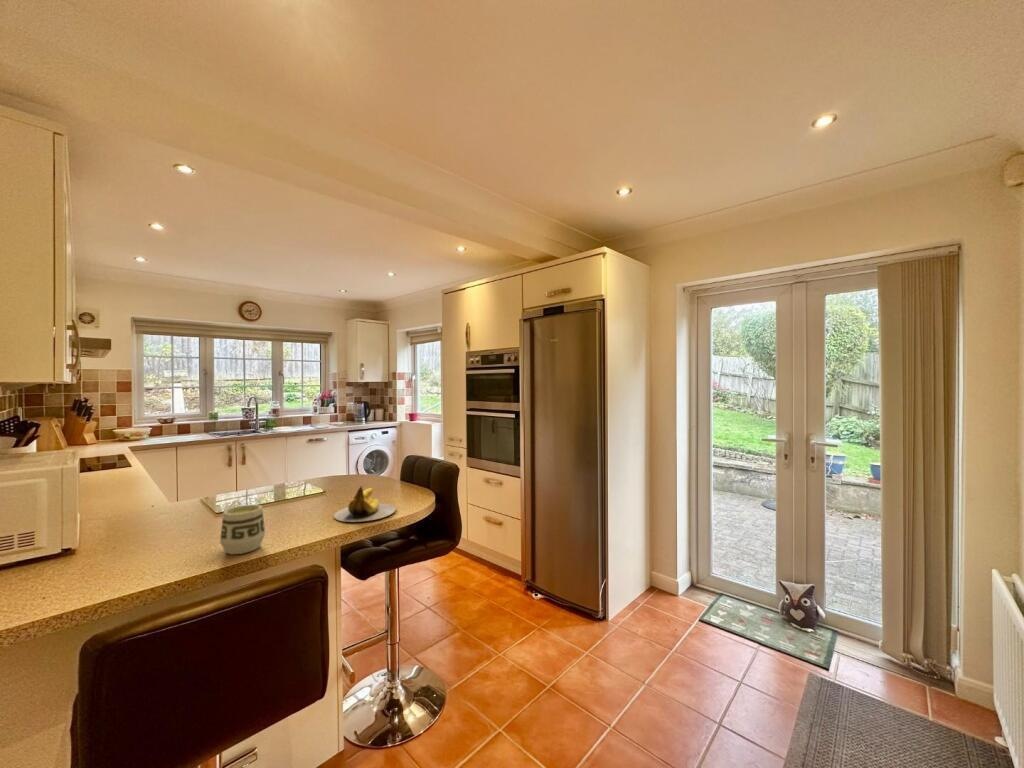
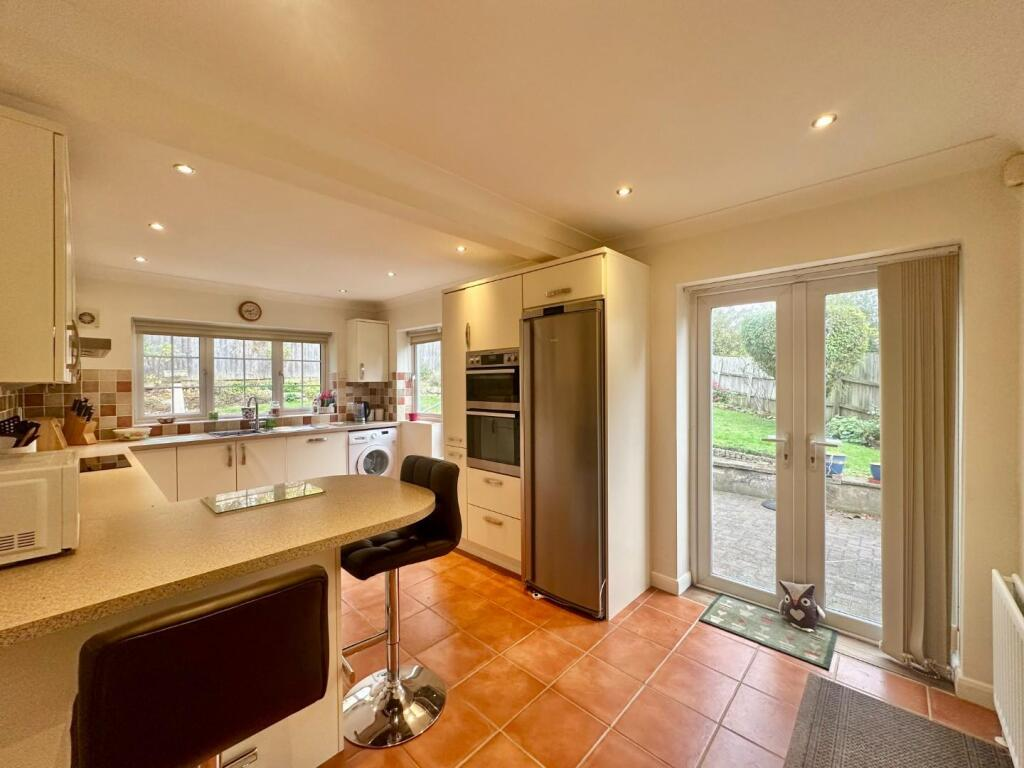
- banana [333,485,397,523]
- cup [219,503,266,555]
